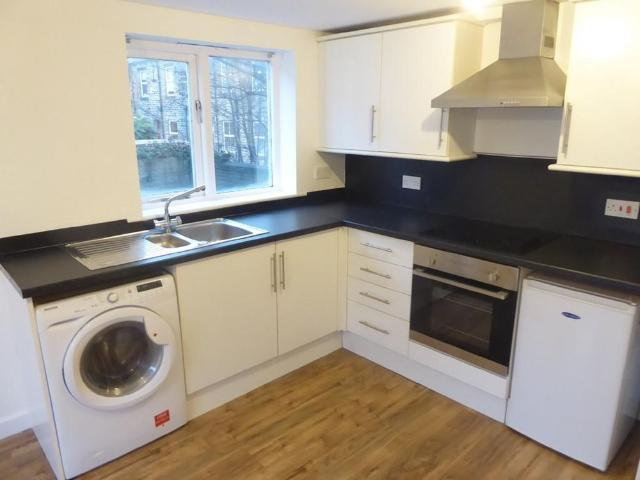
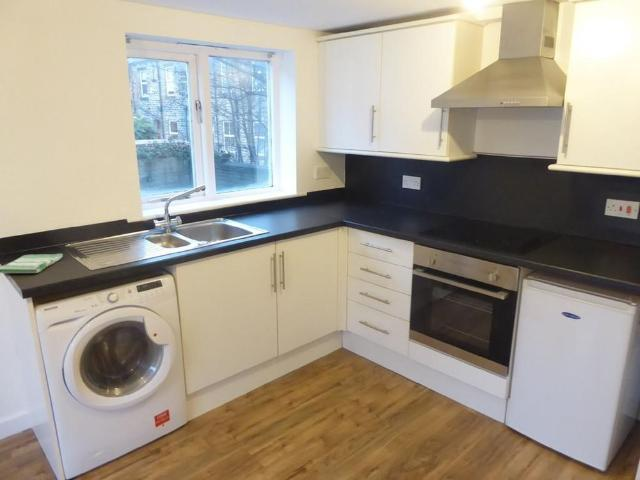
+ dish towel [0,253,64,274]
